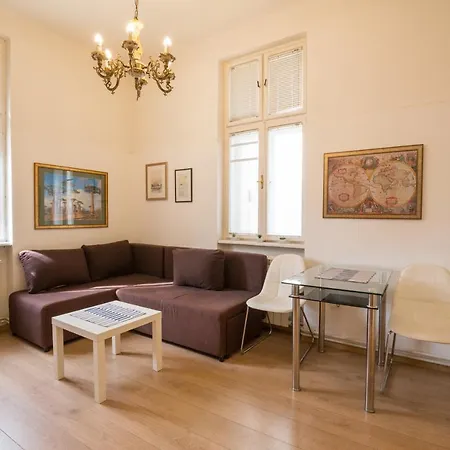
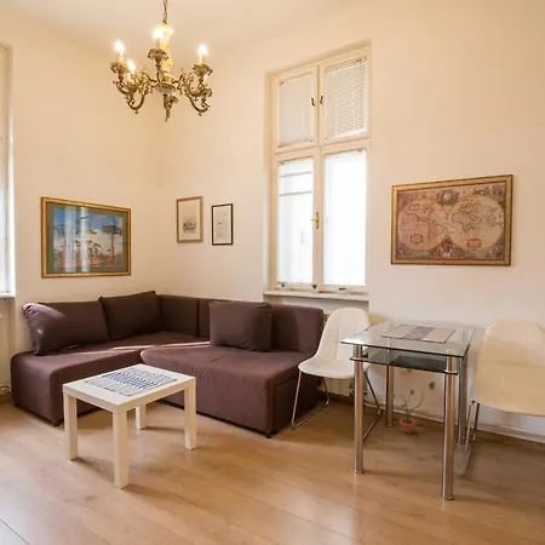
+ potted plant [391,380,436,435]
